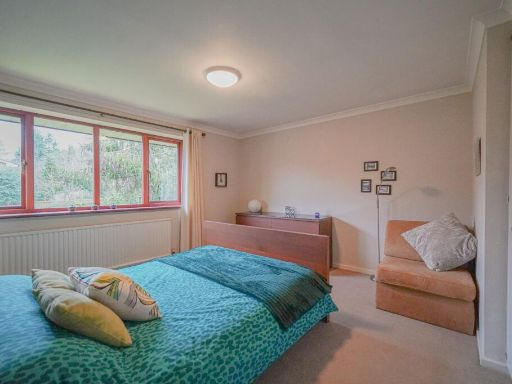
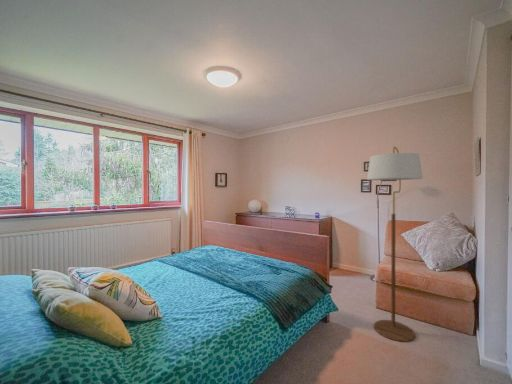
+ floor lamp [366,146,424,343]
